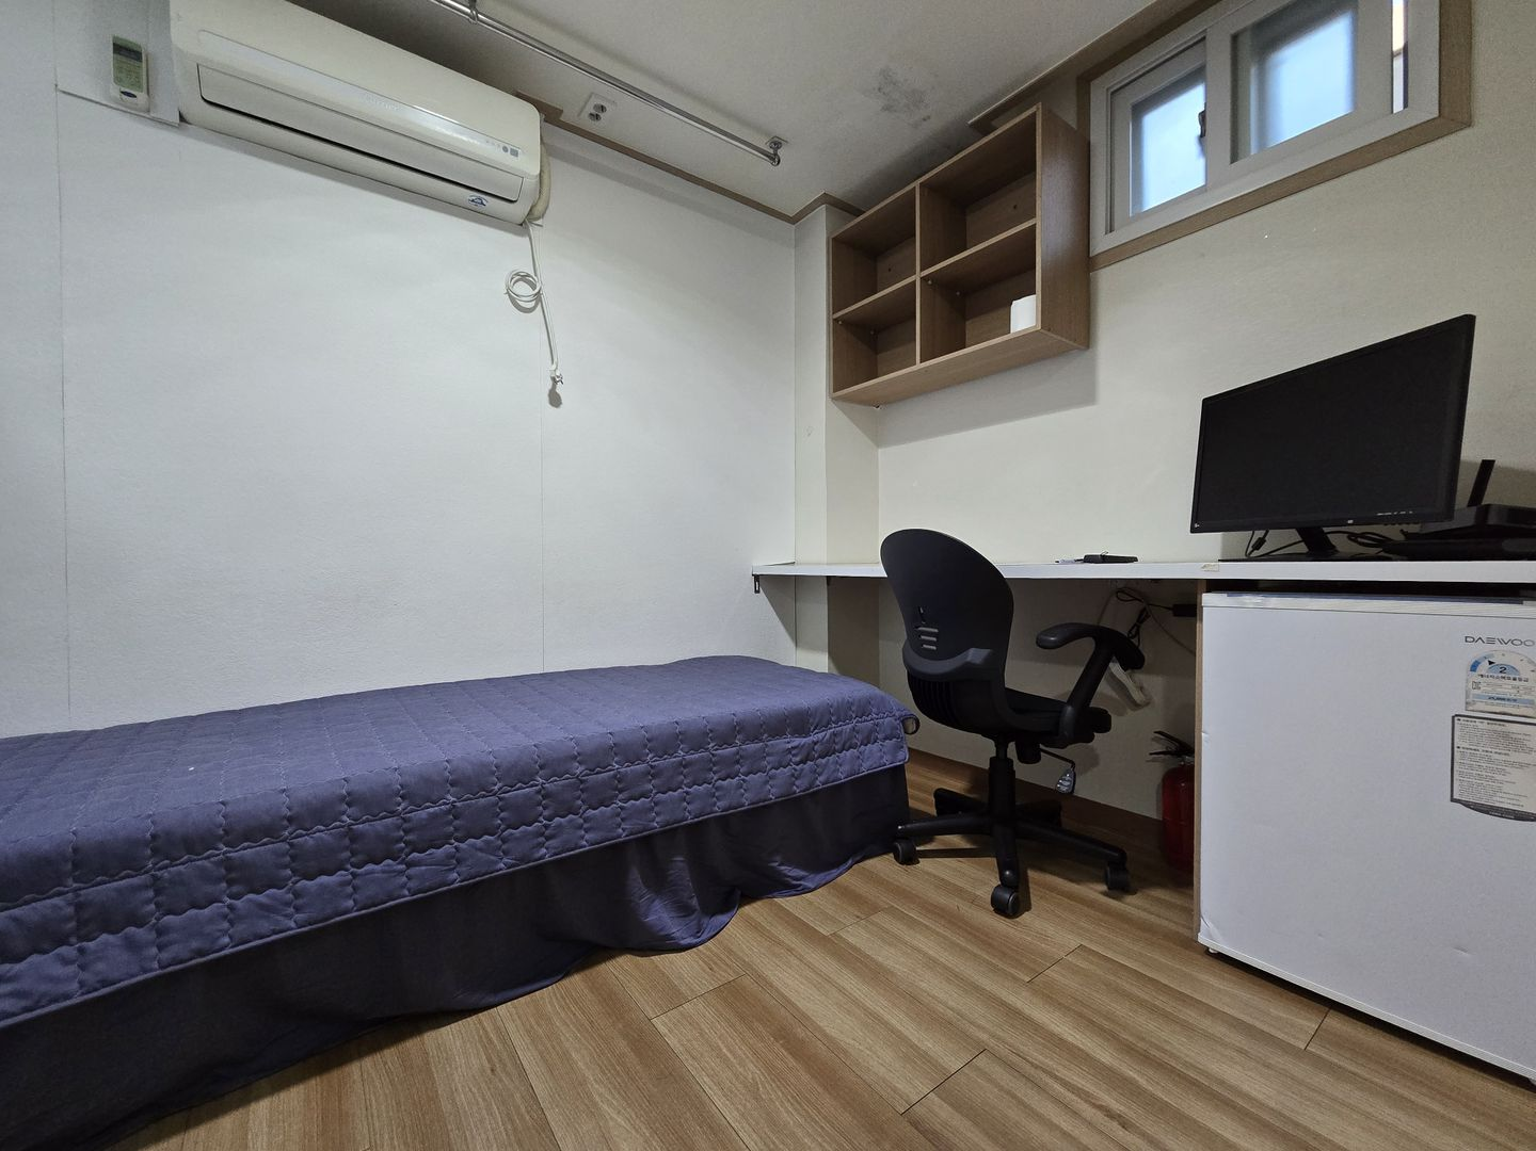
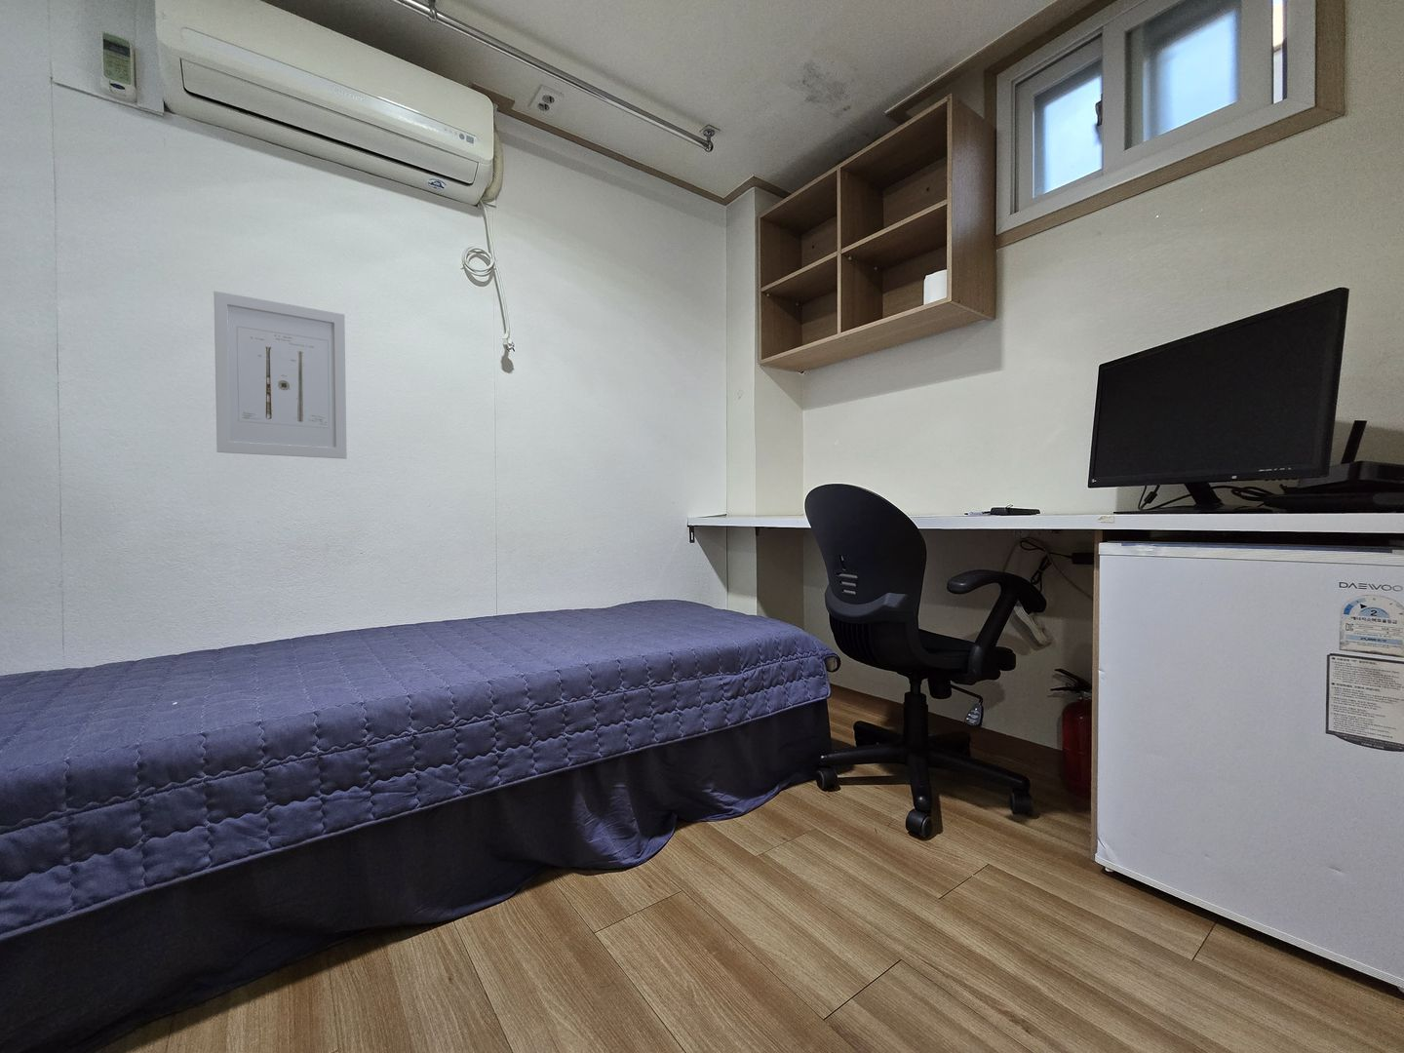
+ wall art [212,290,348,460]
